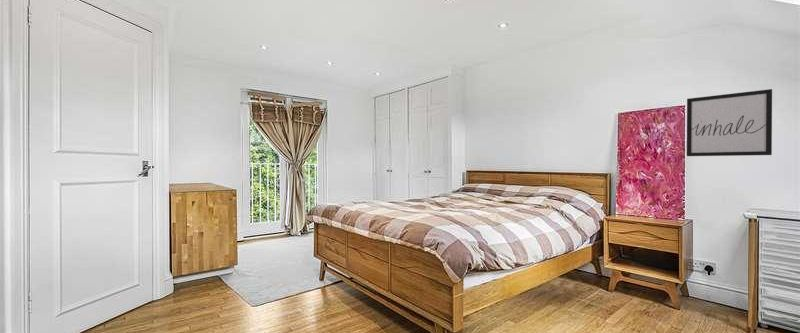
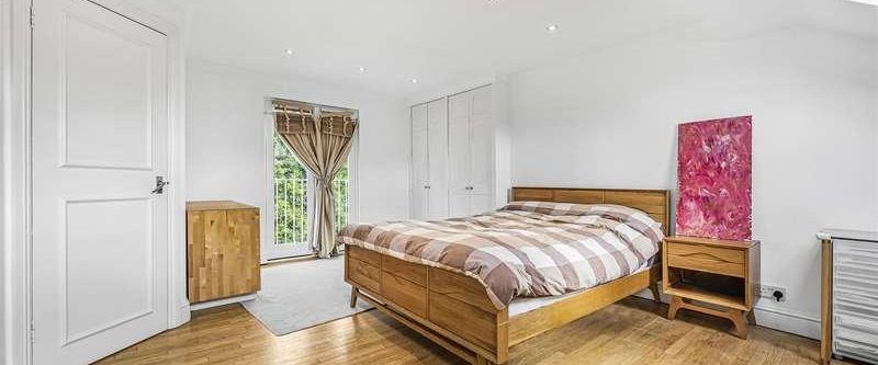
- wall art [686,88,773,157]
